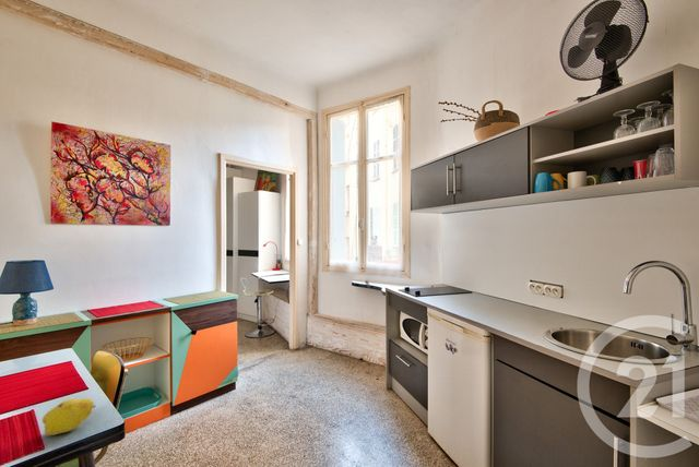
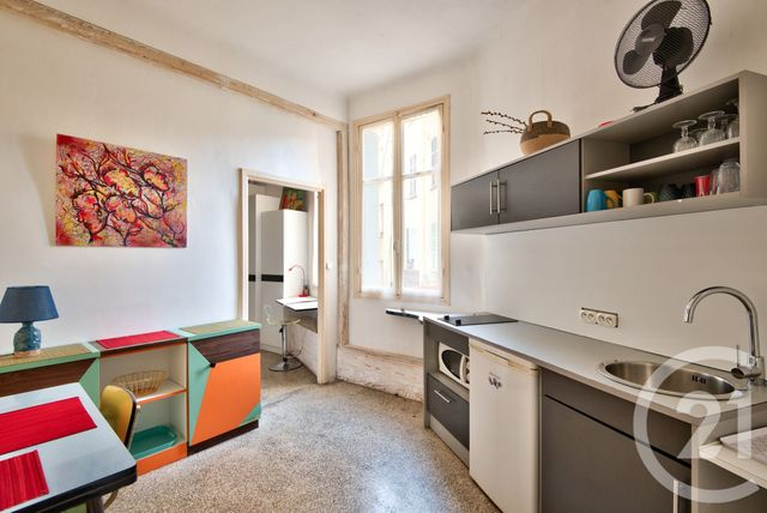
- fruit [42,397,97,436]
